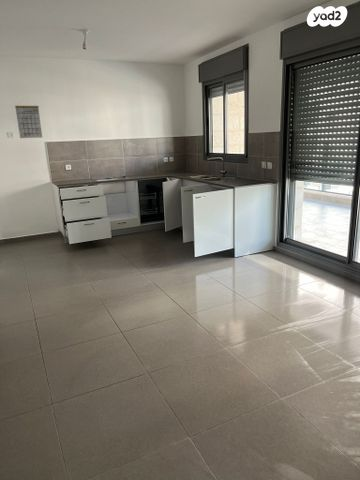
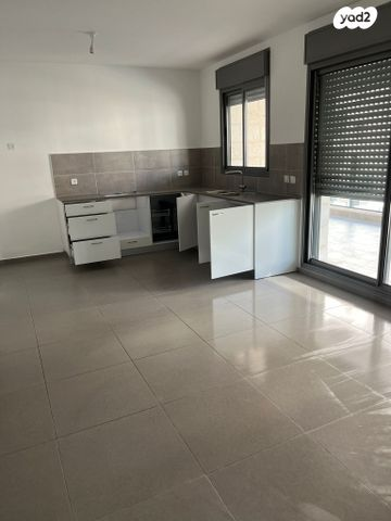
- calendar [14,99,43,139]
